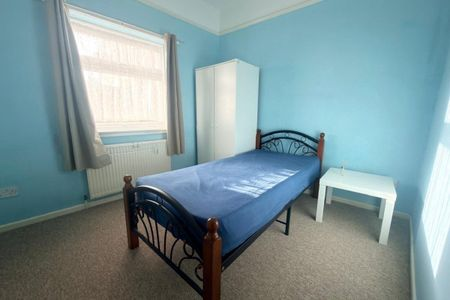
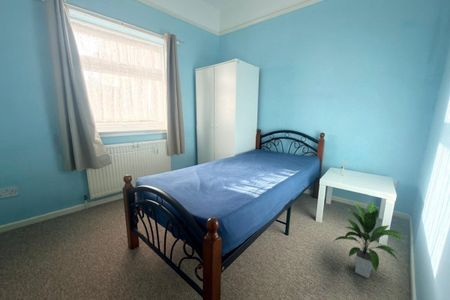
+ indoor plant [331,201,408,279]
